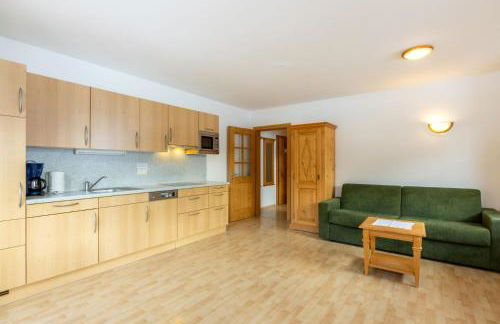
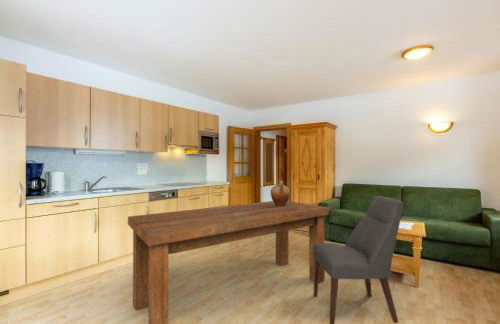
+ chair [312,195,404,324]
+ ceramic jug [270,177,291,207]
+ dining table [127,200,330,324]
